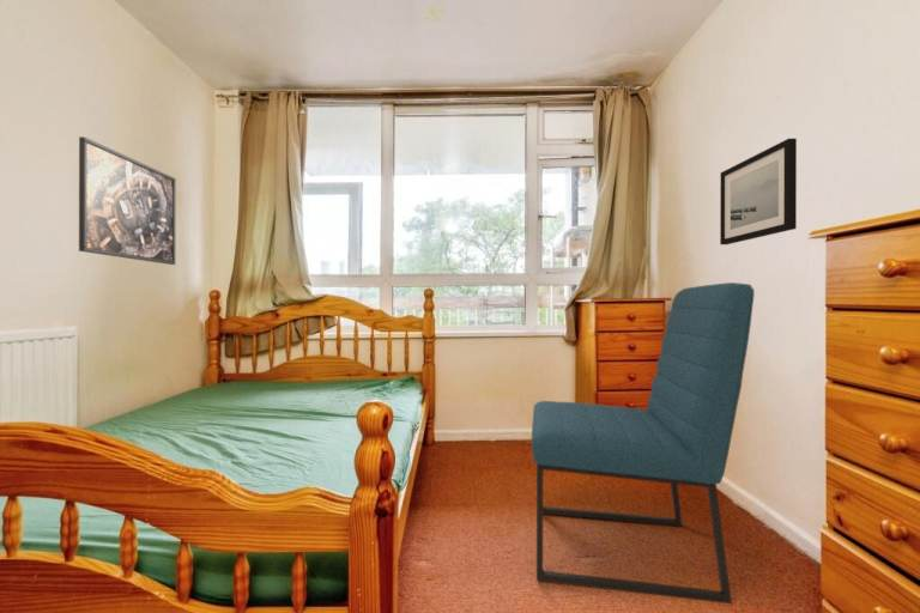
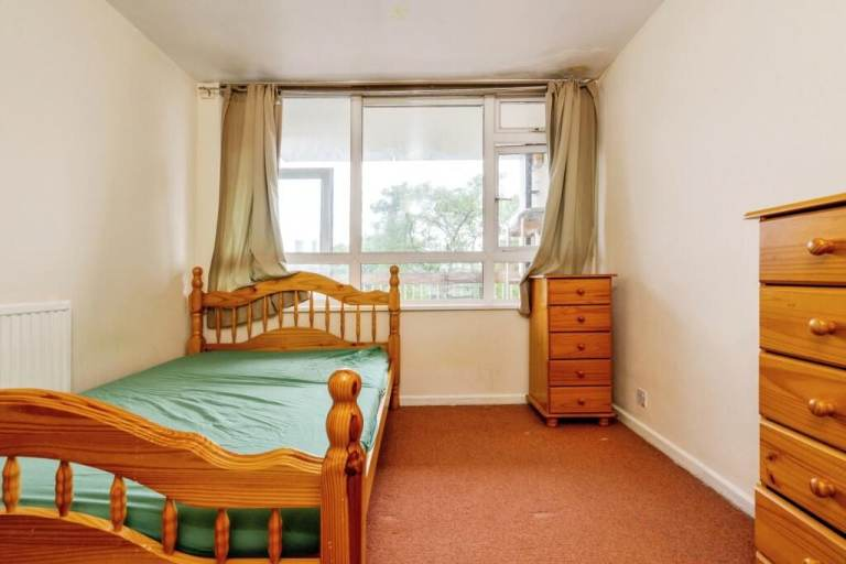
- chair [531,281,756,605]
- wall art [719,138,798,245]
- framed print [78,135,177,266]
